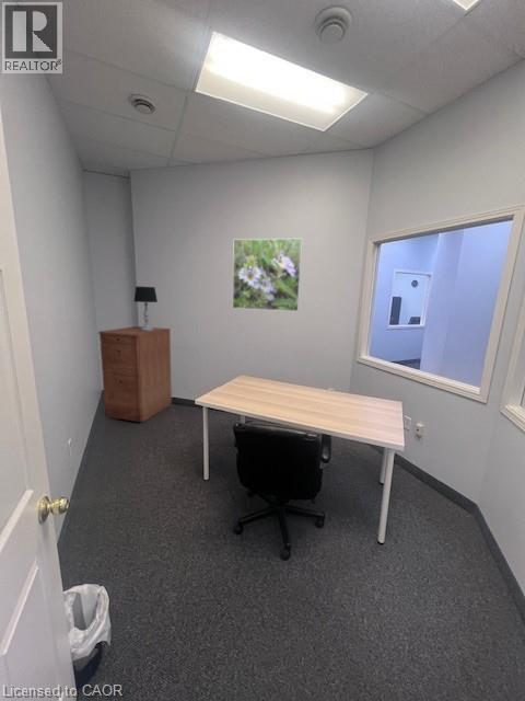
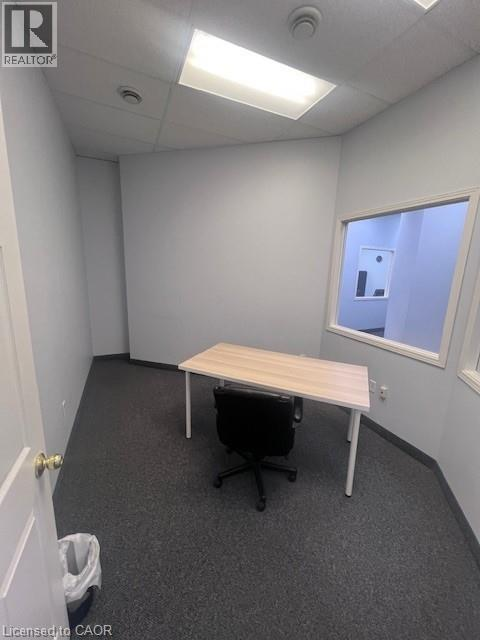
- filing cabinet [97,325,173,424]
- table lamp [133,286,159,331]
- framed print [232,238,303,312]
